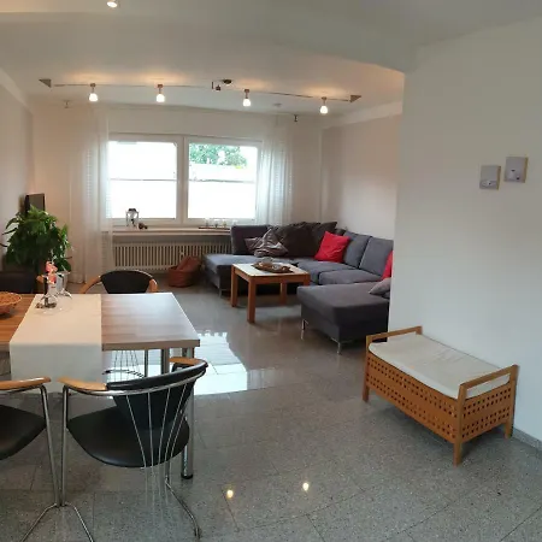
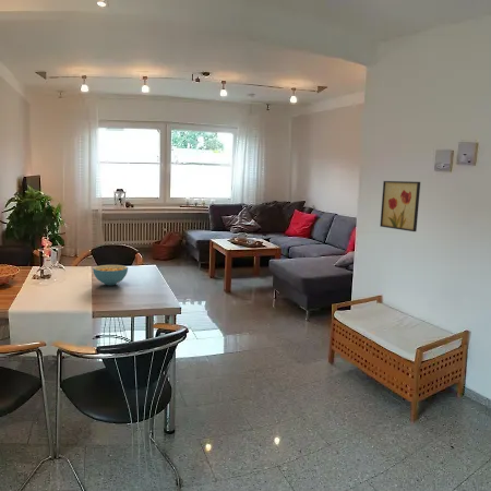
+ wall art [379,180,421,232]
+ cereal bowl [92,264,129,286]
